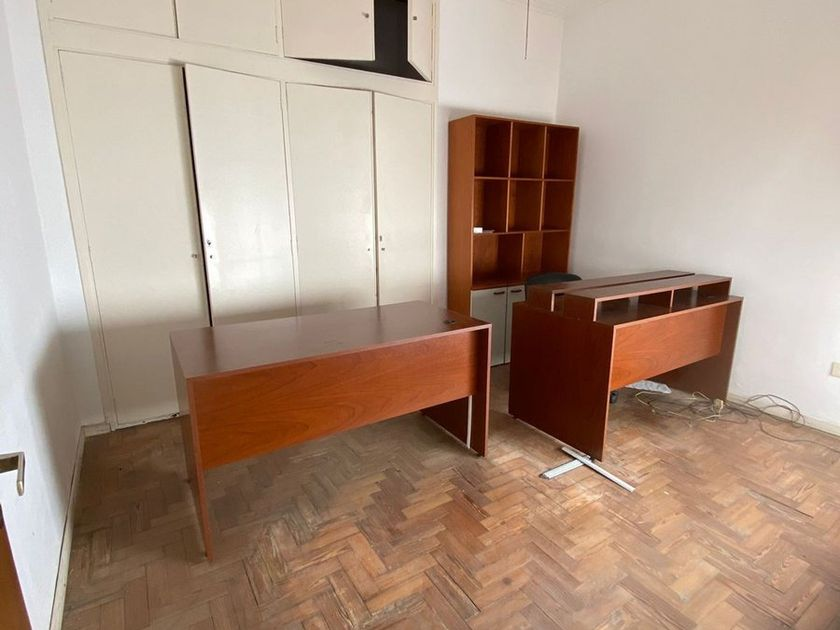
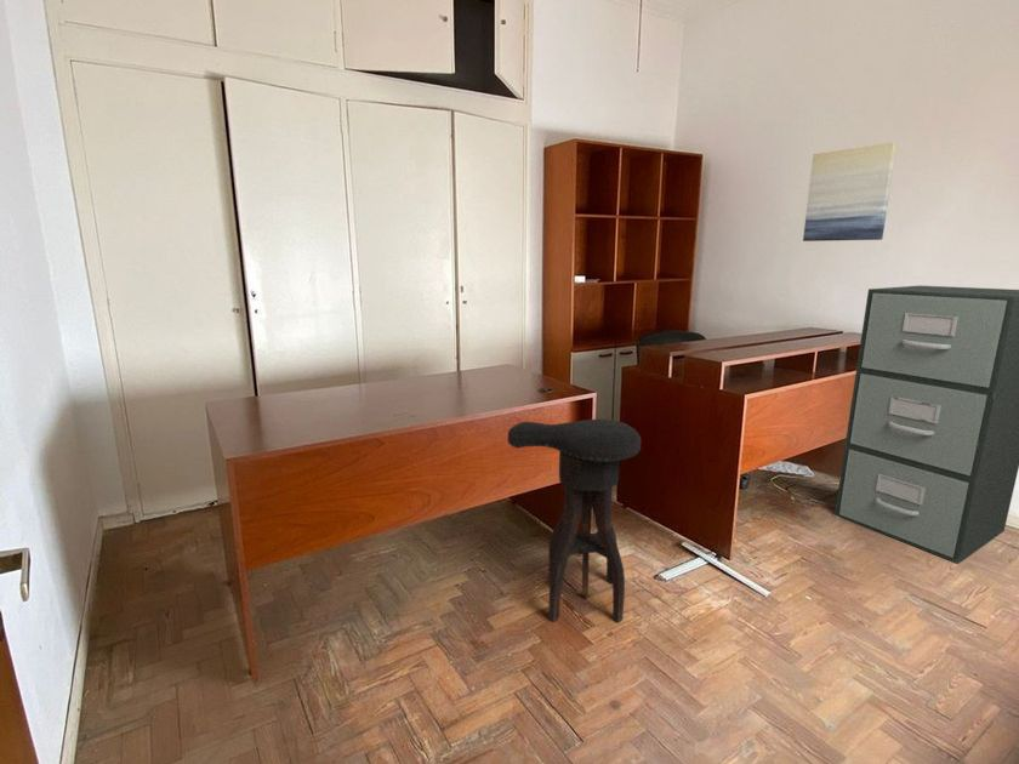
+ filing cabinet [833,285,1019,565]
+ wall art [802,141,898,243]
+ stool [506,418,642,623]
